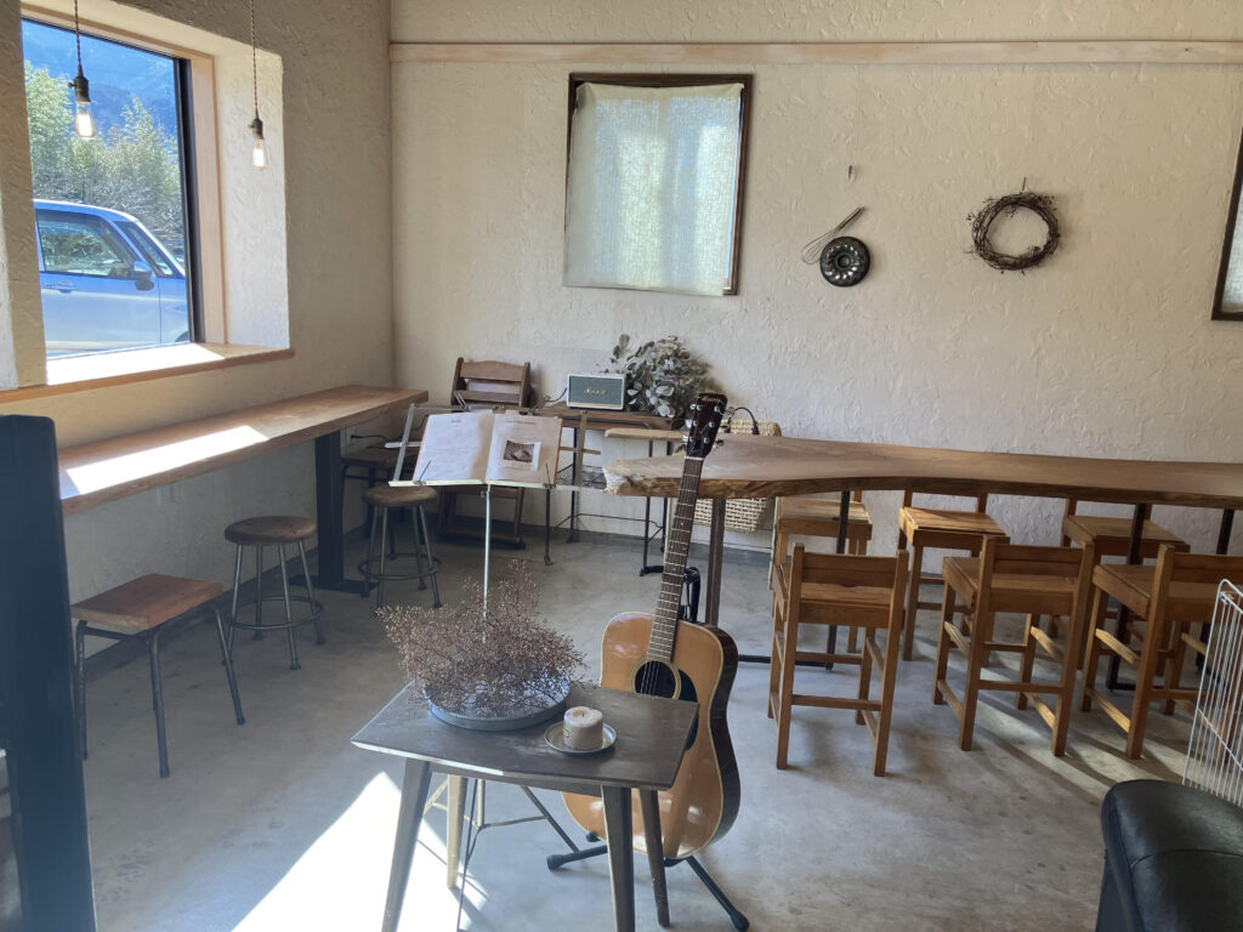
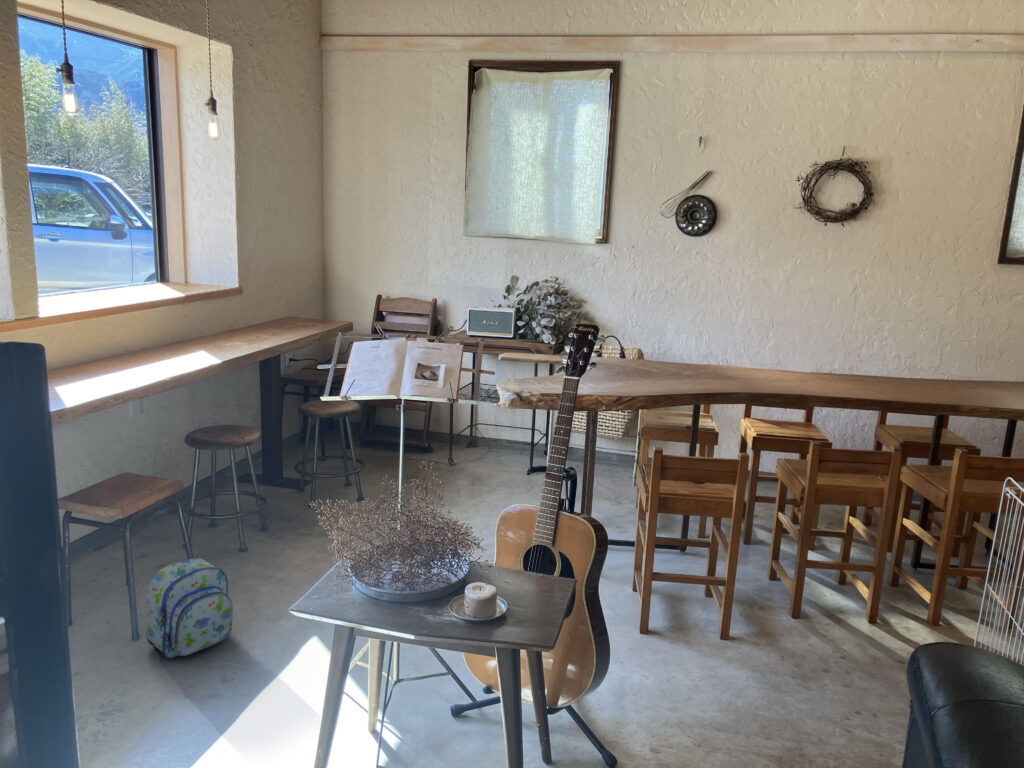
+ backpack [145,558,234,660]
